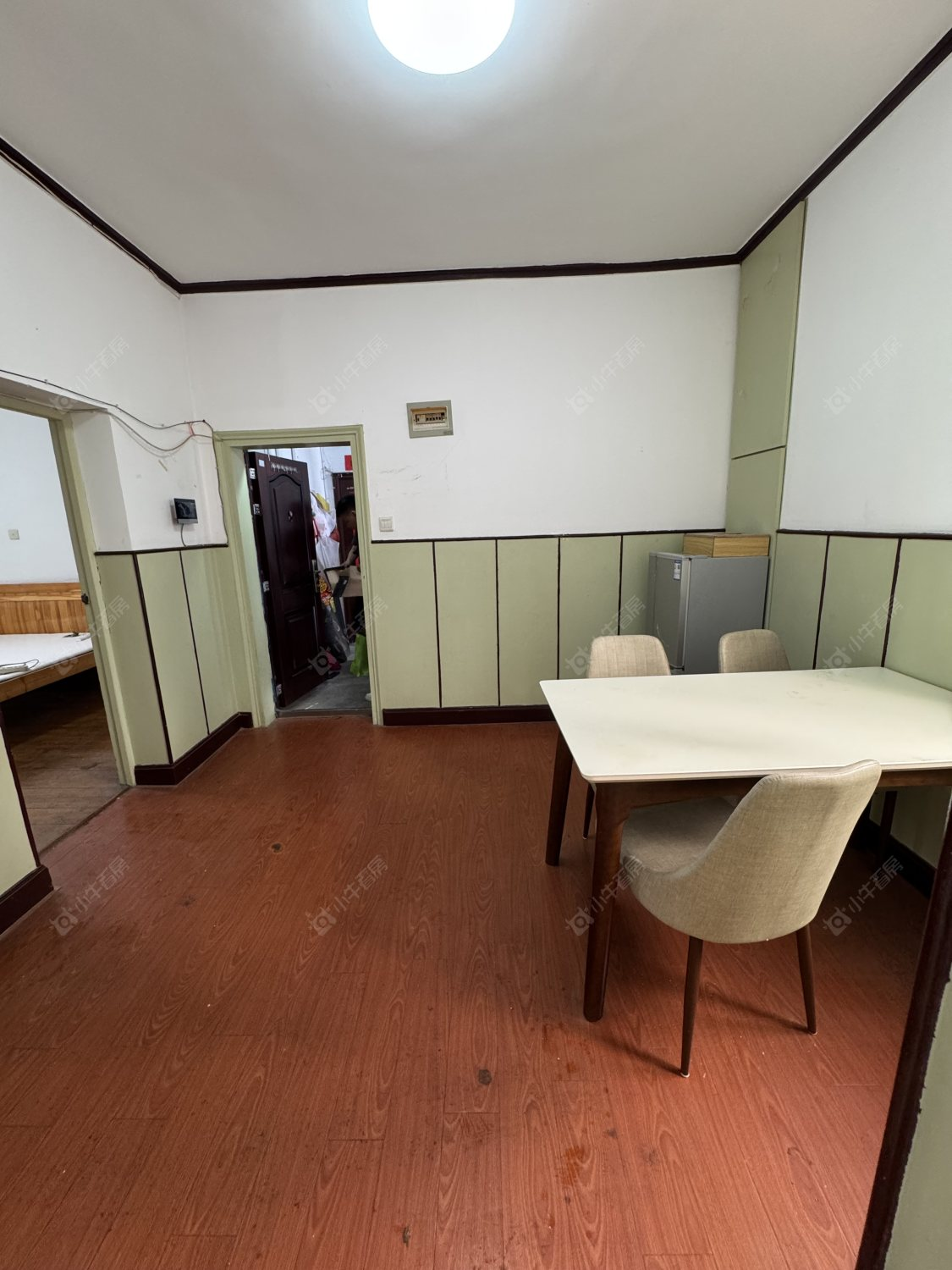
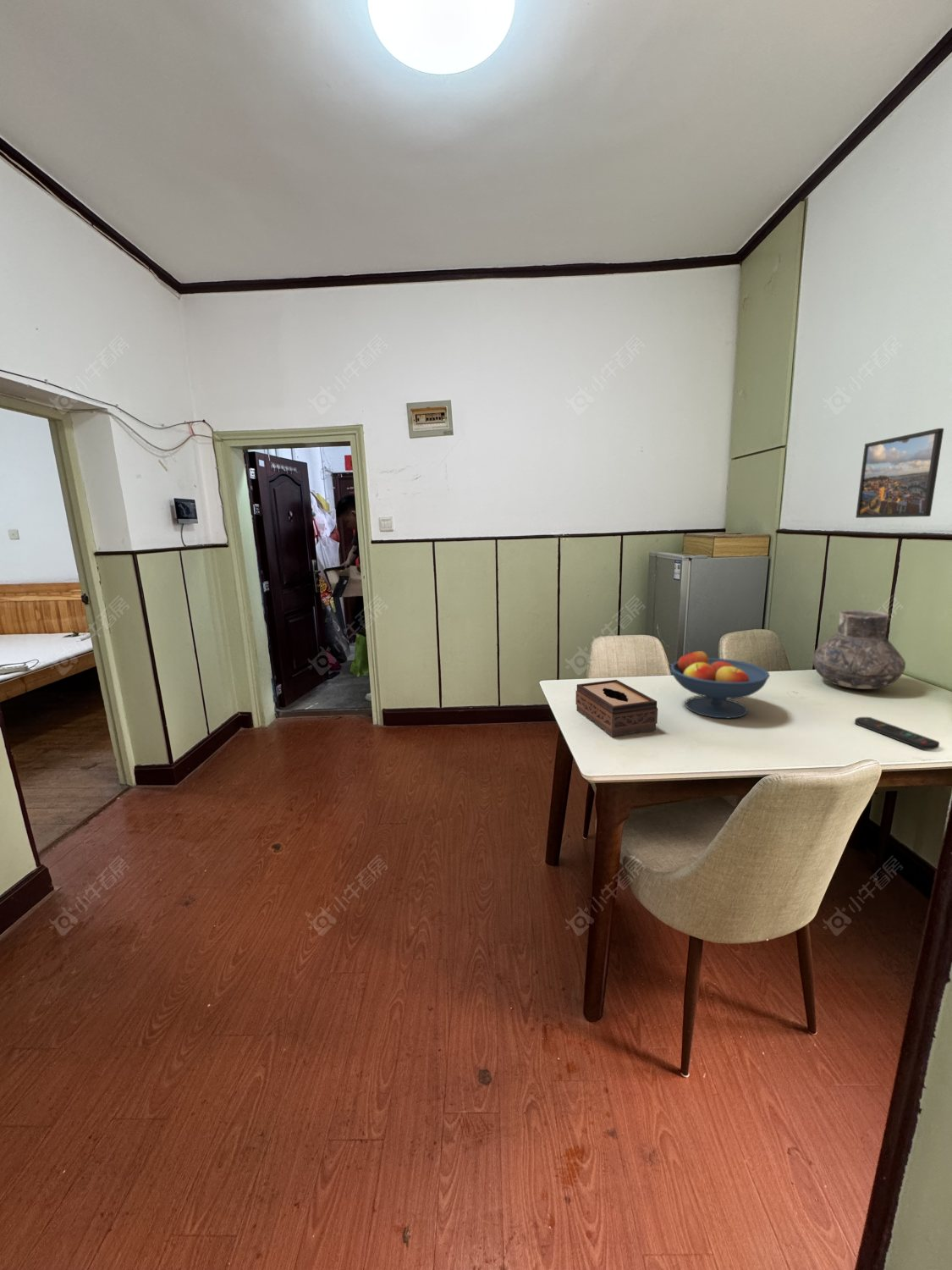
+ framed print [855,428,944,519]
+ tissue box [575,679,658,737]
+ vase [812,609,906,690]
+ fruit bowl [669,649,771,719]
+ remote control [854,716,940,750]
